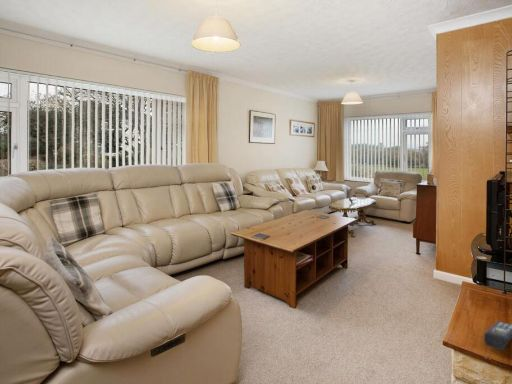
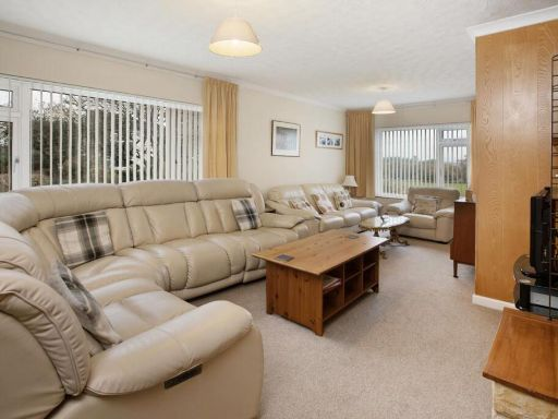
- remote control [483,320,512,351]
